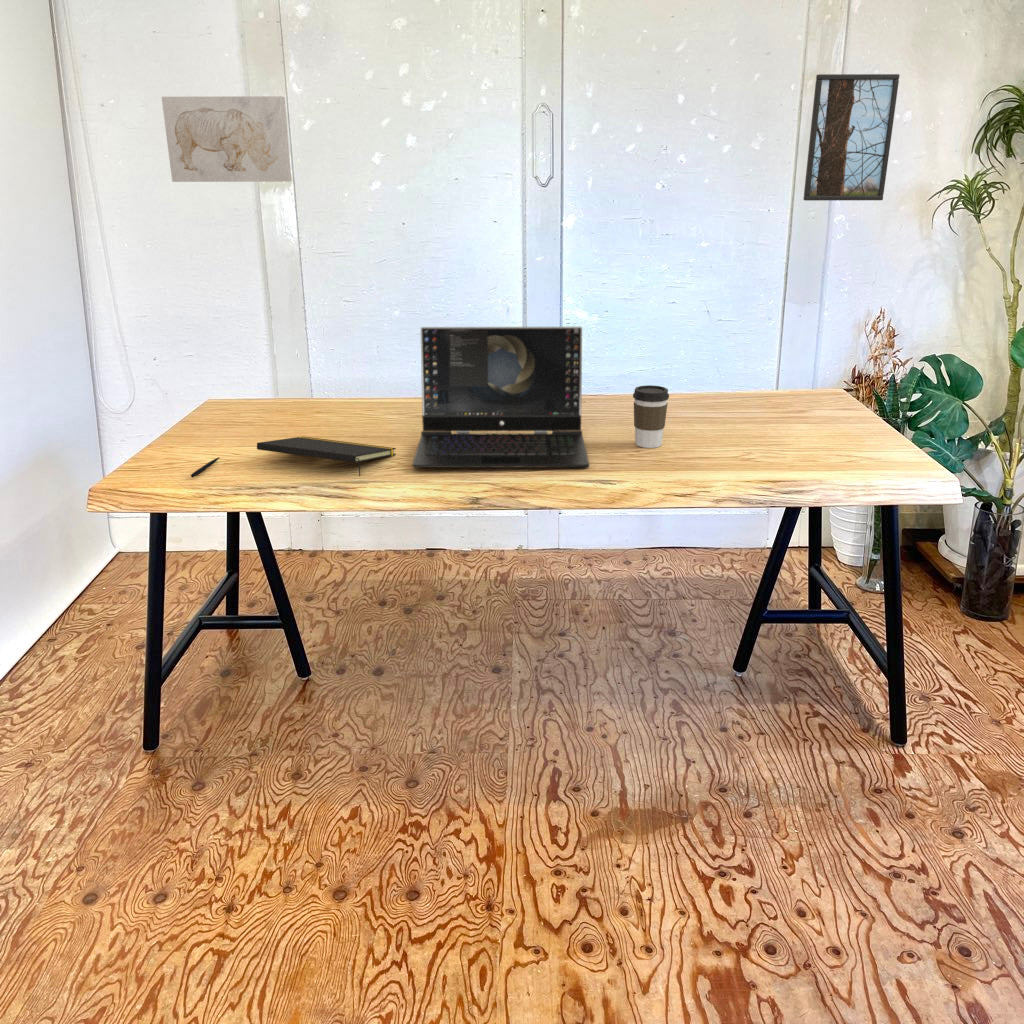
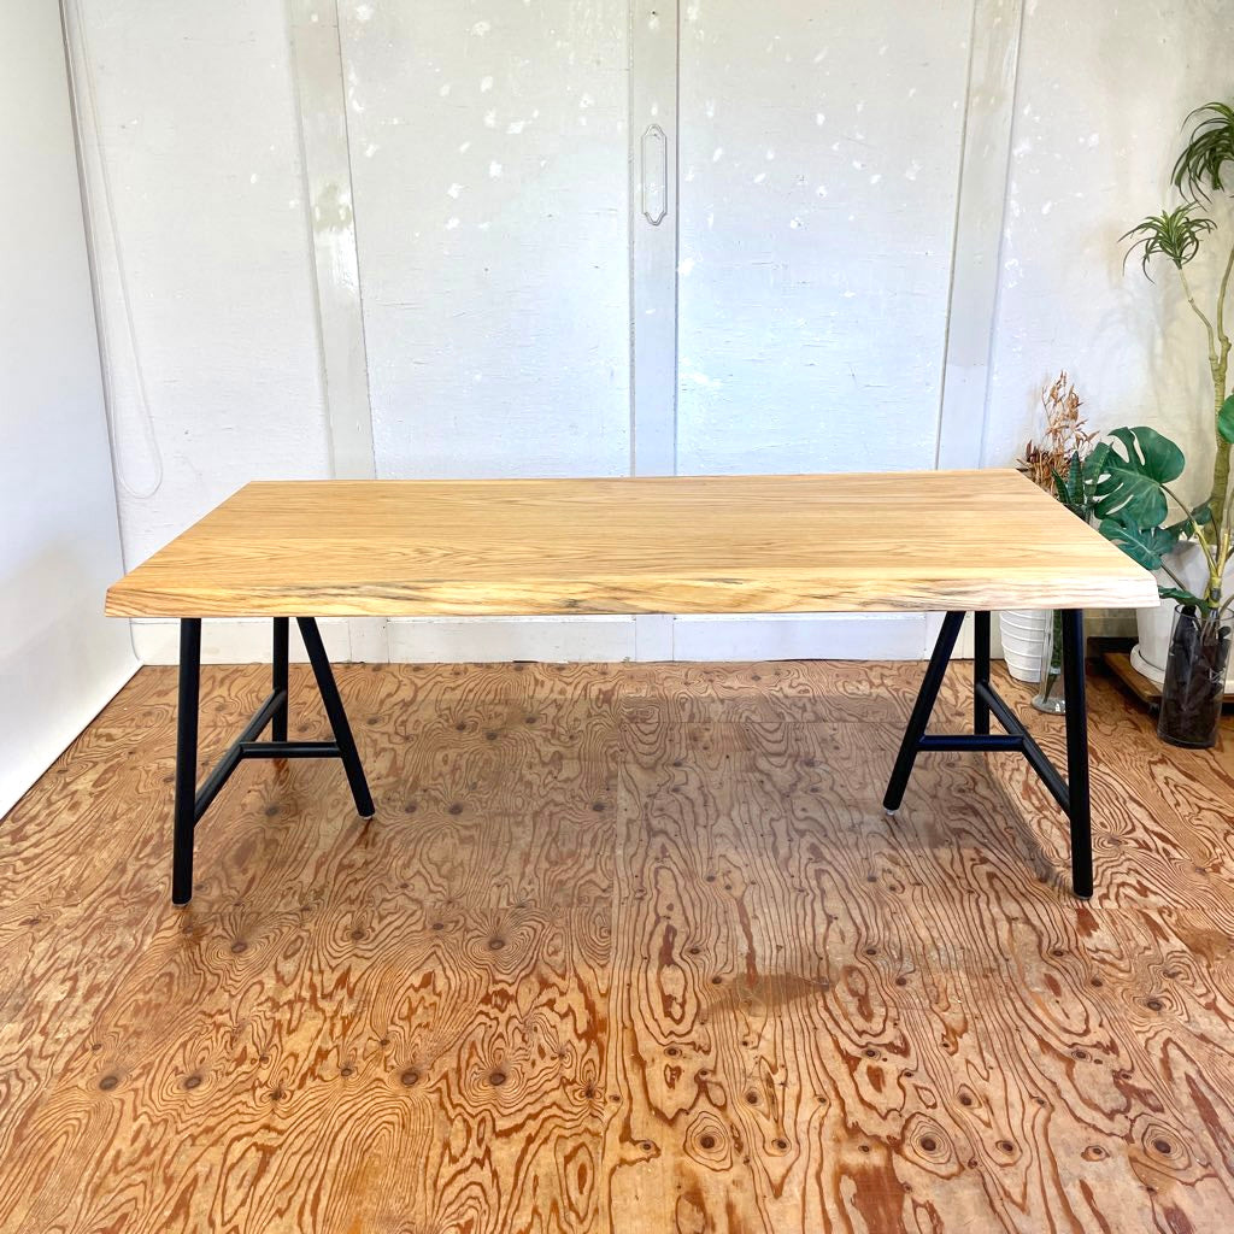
- pen [190,456,220,478]
- laptop [411,326,590,469]
- wall art [161,95,292,183]
- coffee cup [632,384,670,449]
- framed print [802,73,900,202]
- notepad [256,435,397,477]
